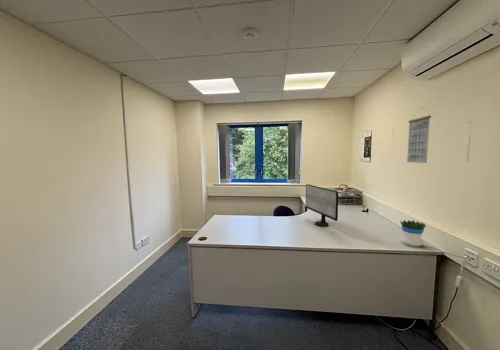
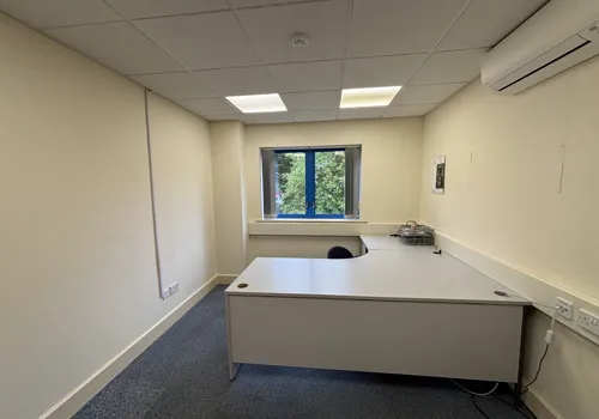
- calendar [406,106,432,164]
- computer monitor [305,183,339,227]
- flowerpot [399,219,427,247]
